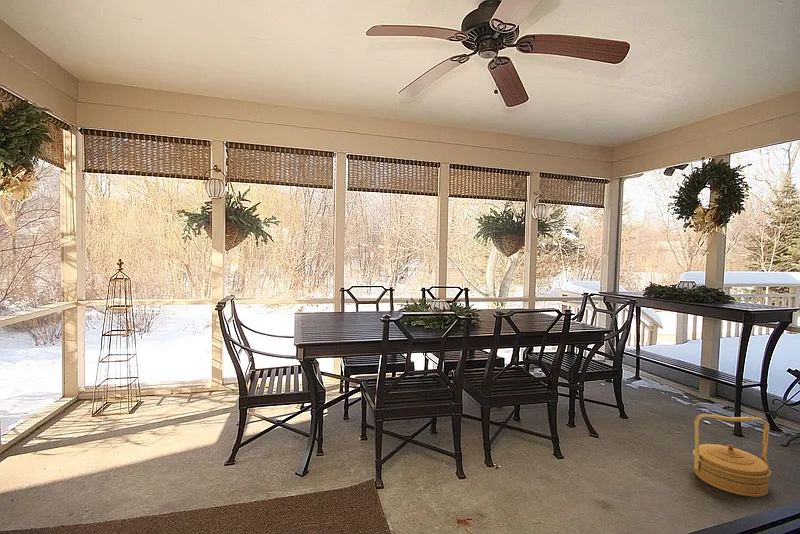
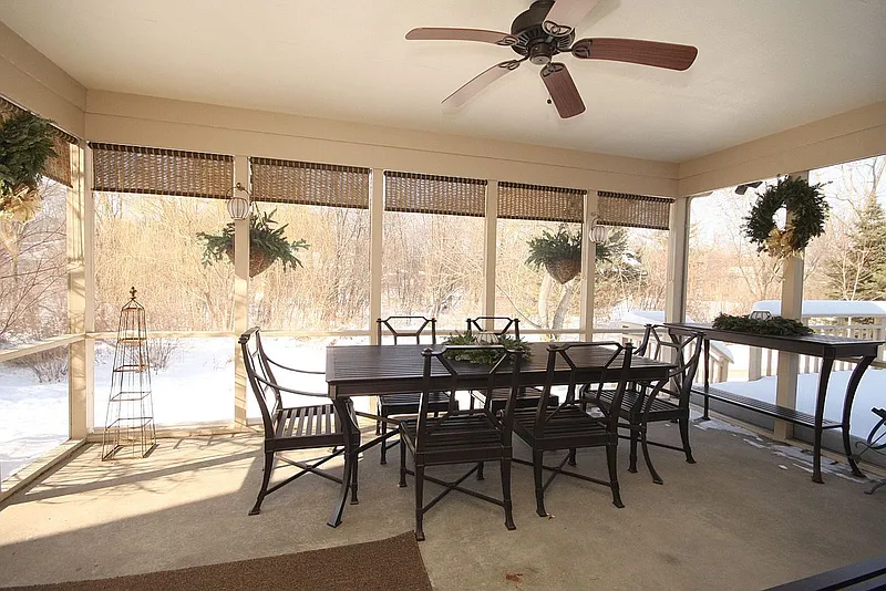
- woven basket [692,413,772,498]
